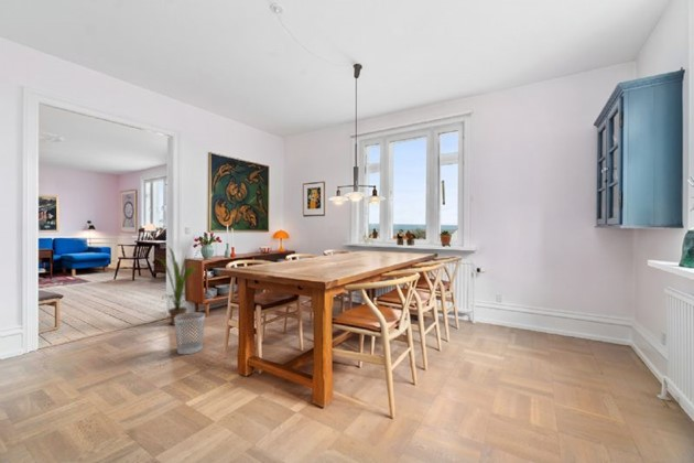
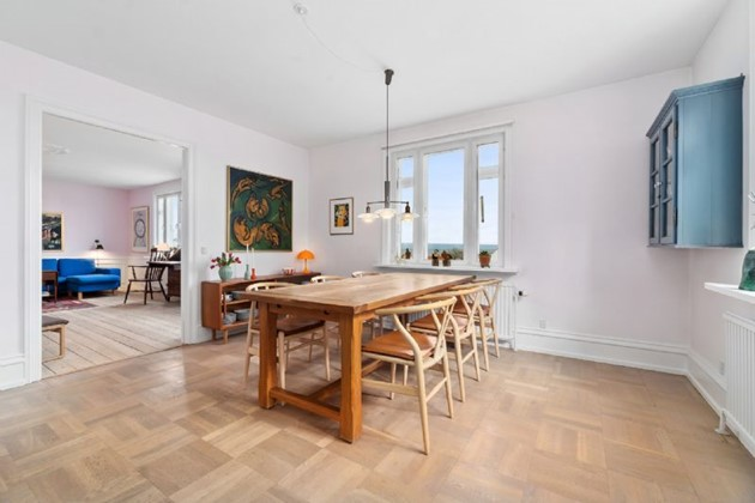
- wastebasket [174,311,206,355]
- house plant [154,245,203,326]
